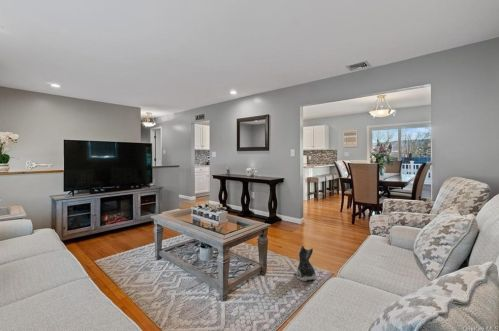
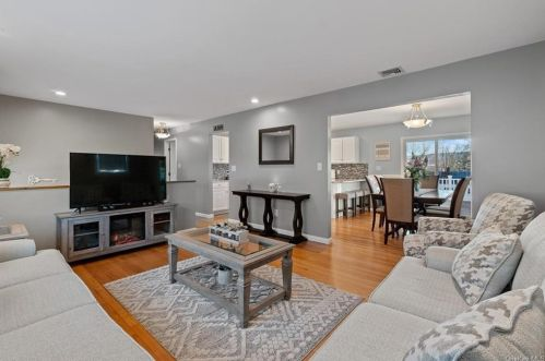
- plush toy [294,245,317,282]
